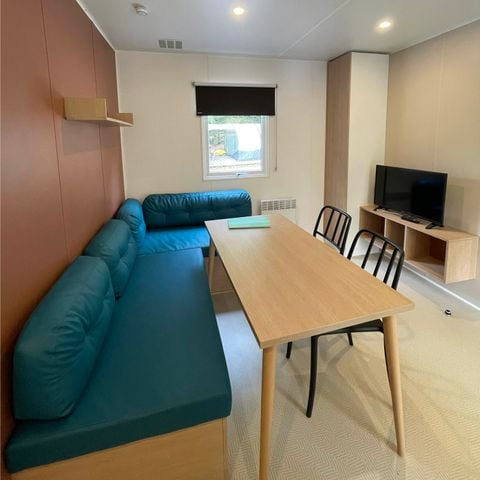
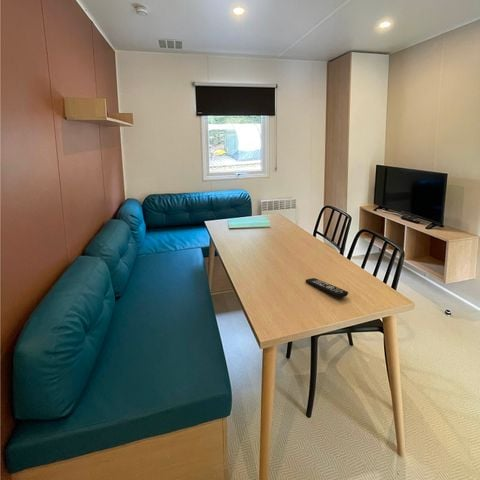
+ remote control [305,277,349,298]
